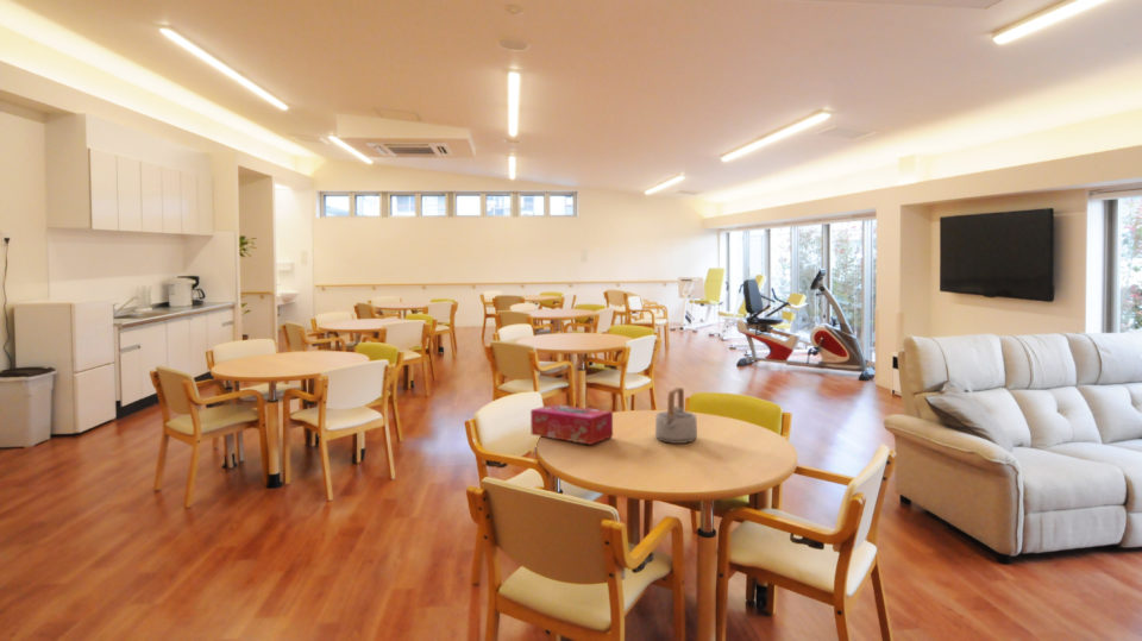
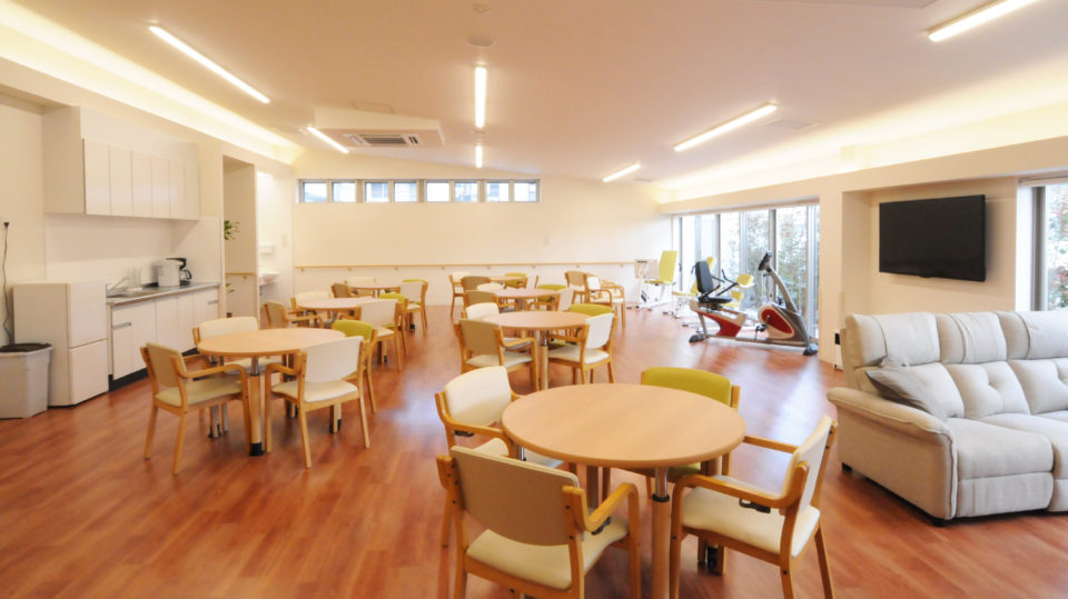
- teapot [654,387,698,445]
- tissue box [529,403,614,446]
